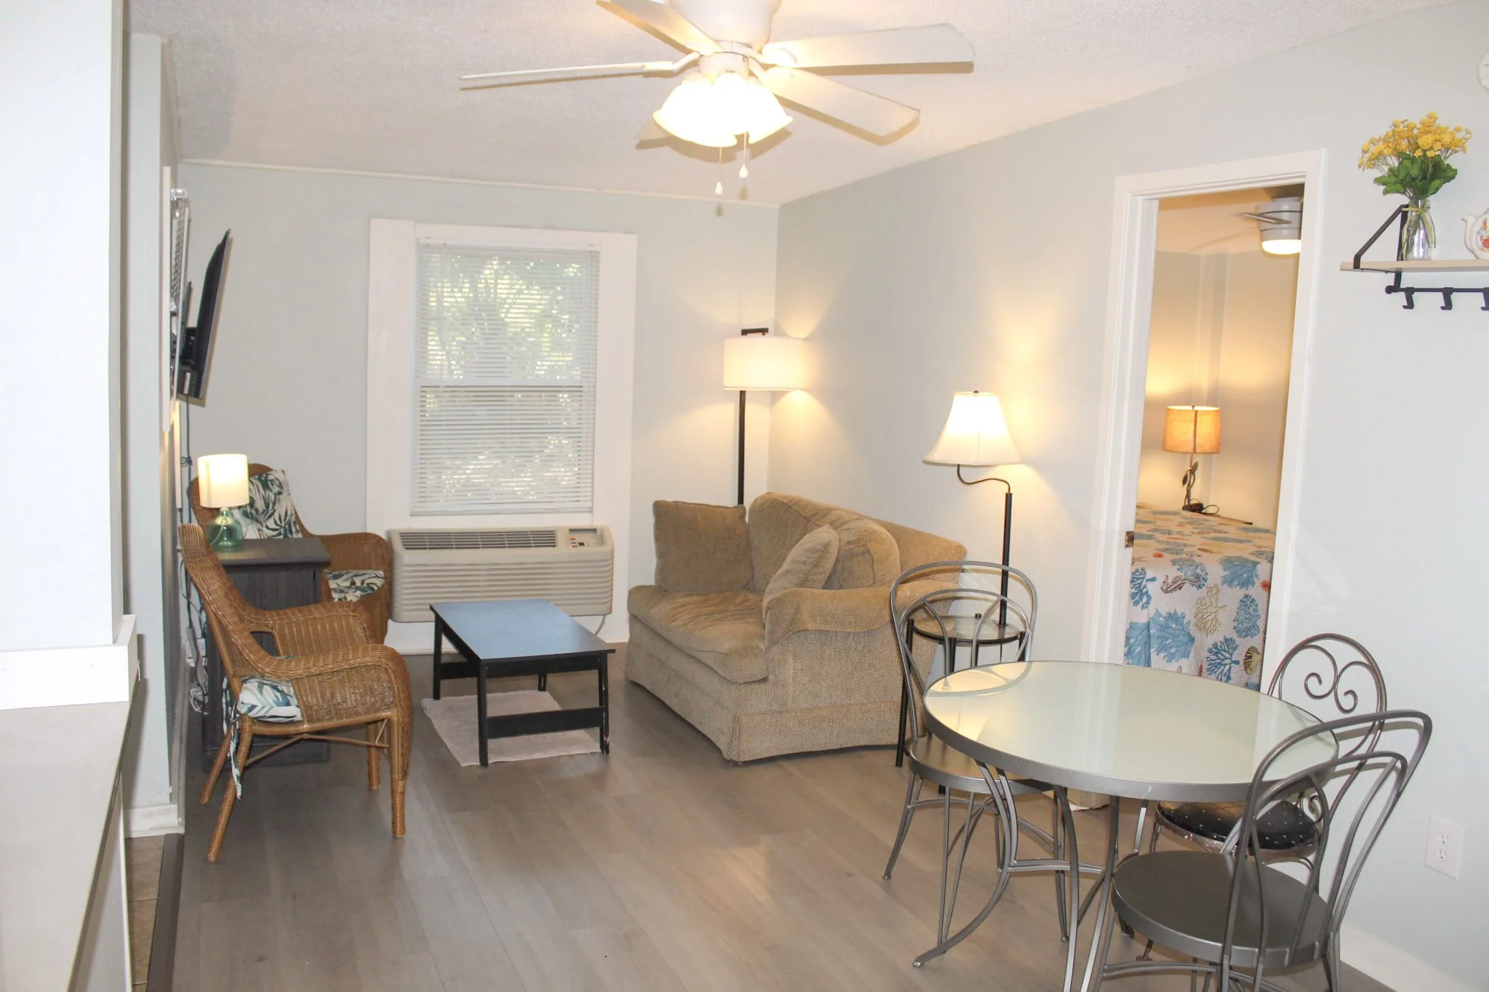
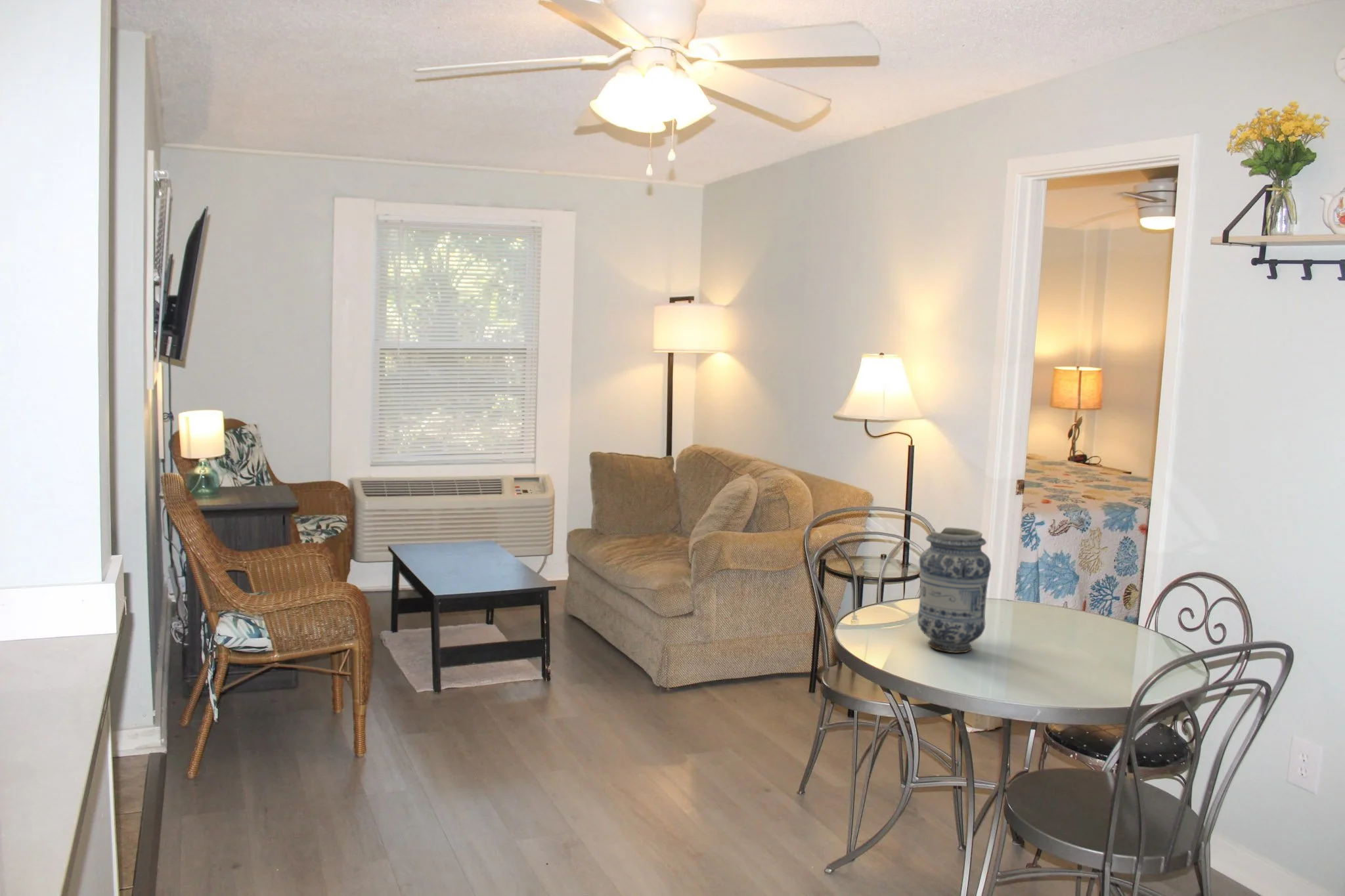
+ vase [917,526,992,654]
